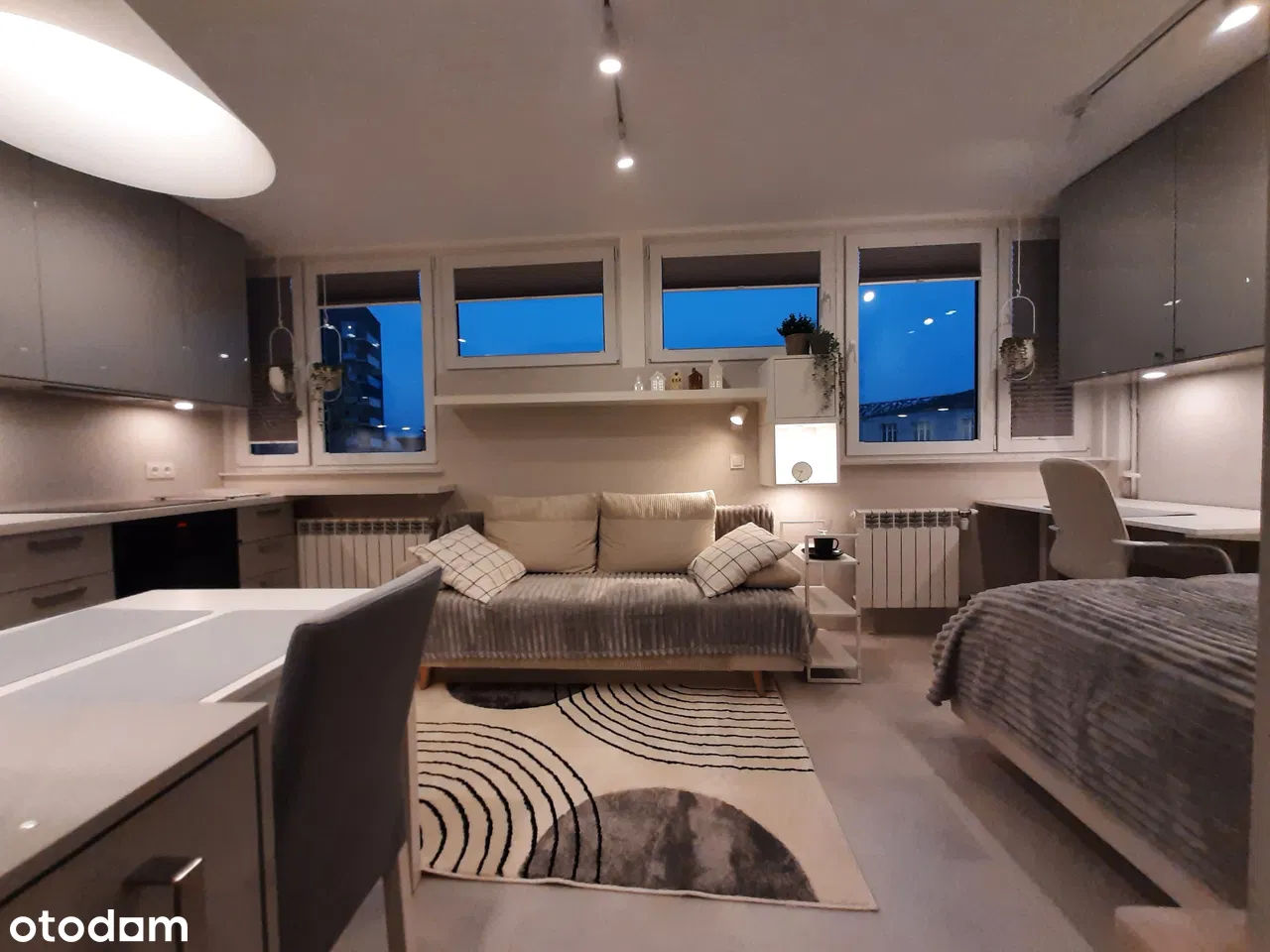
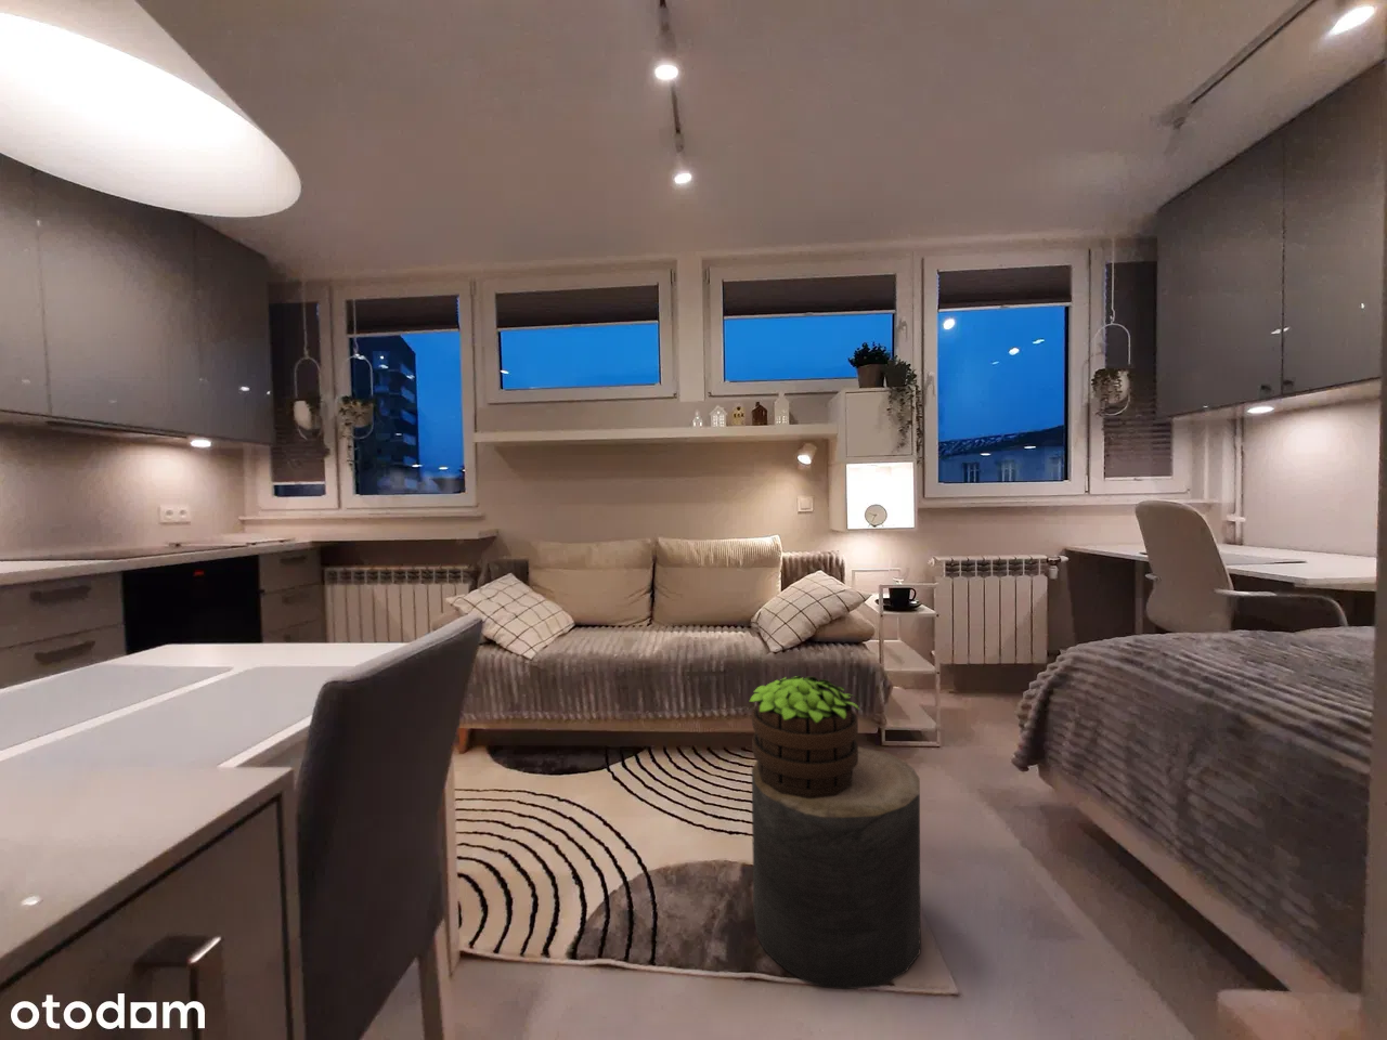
+ potted plant [749,675,861,799]
+ stool [751,745,922,990]
